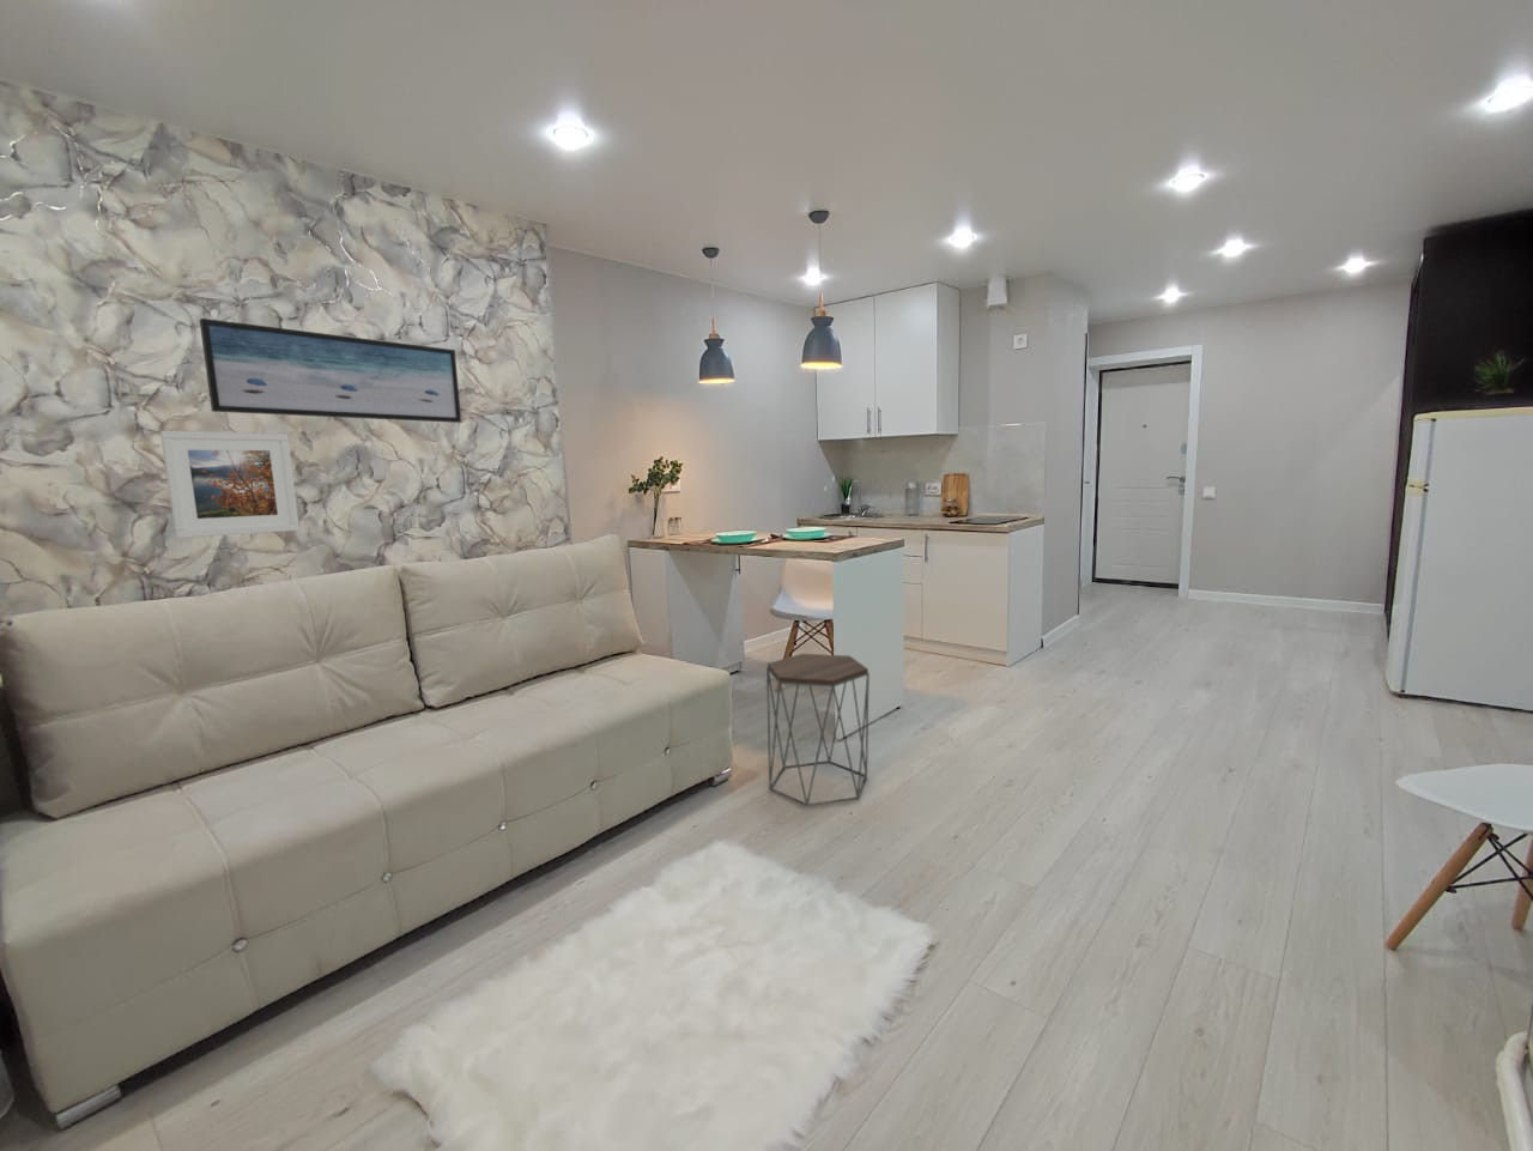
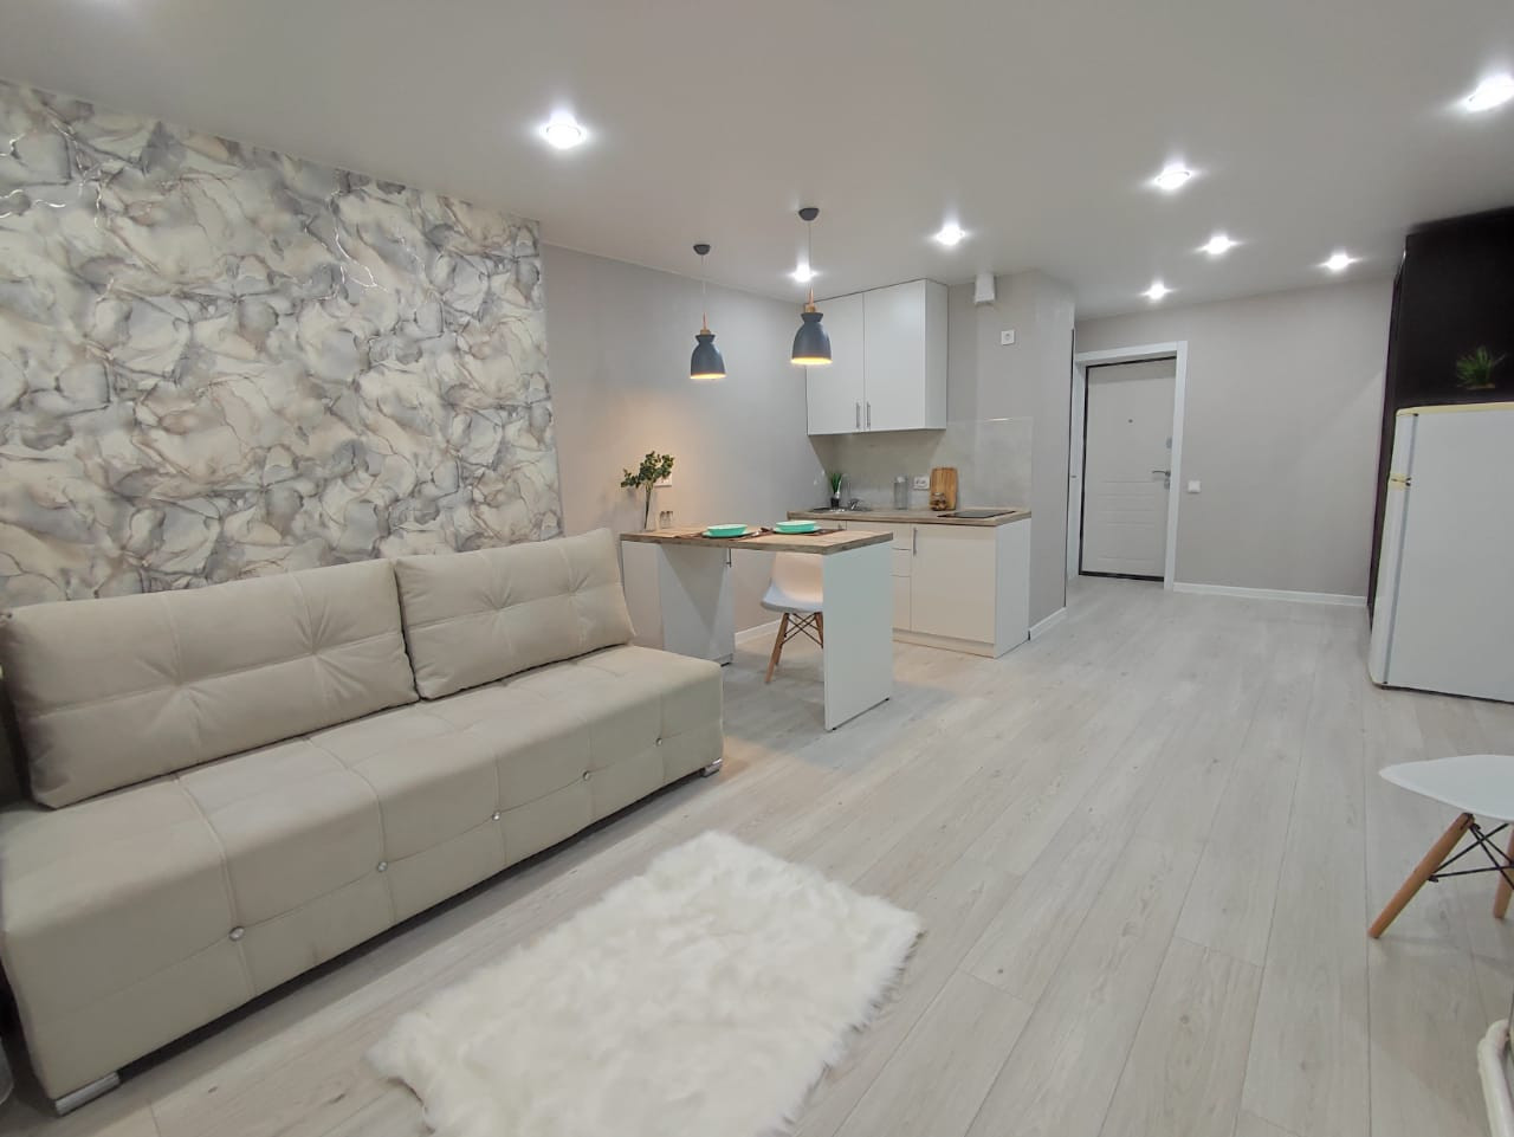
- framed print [160,430,301,539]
- wall art [197,318,462,424]
- side table [765,653,870,808]
